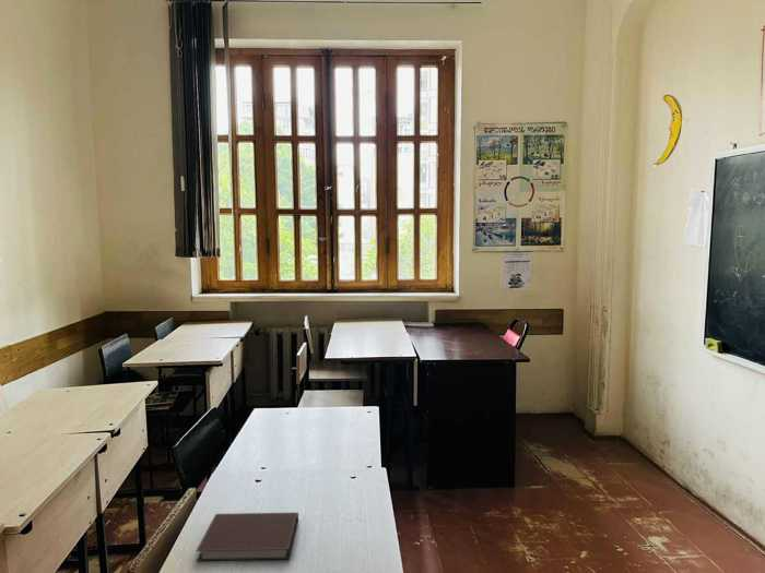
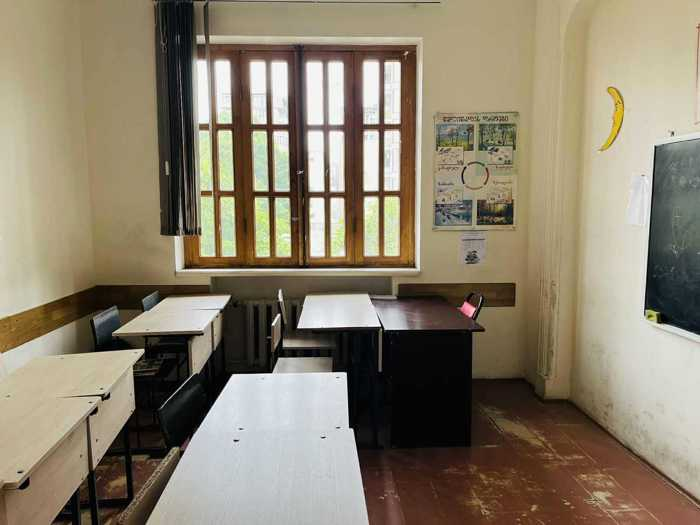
- notebook [196,512,299,563]
